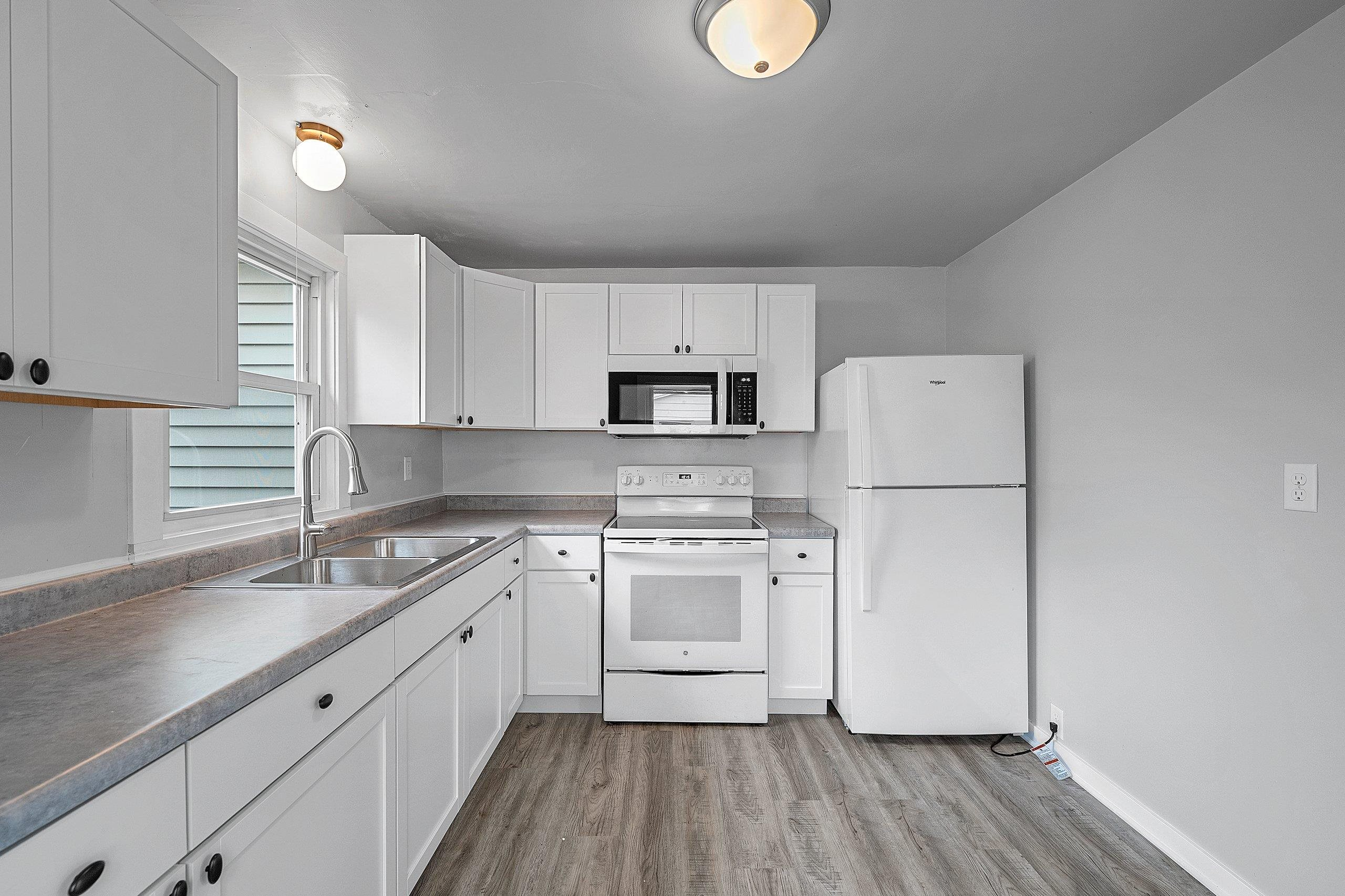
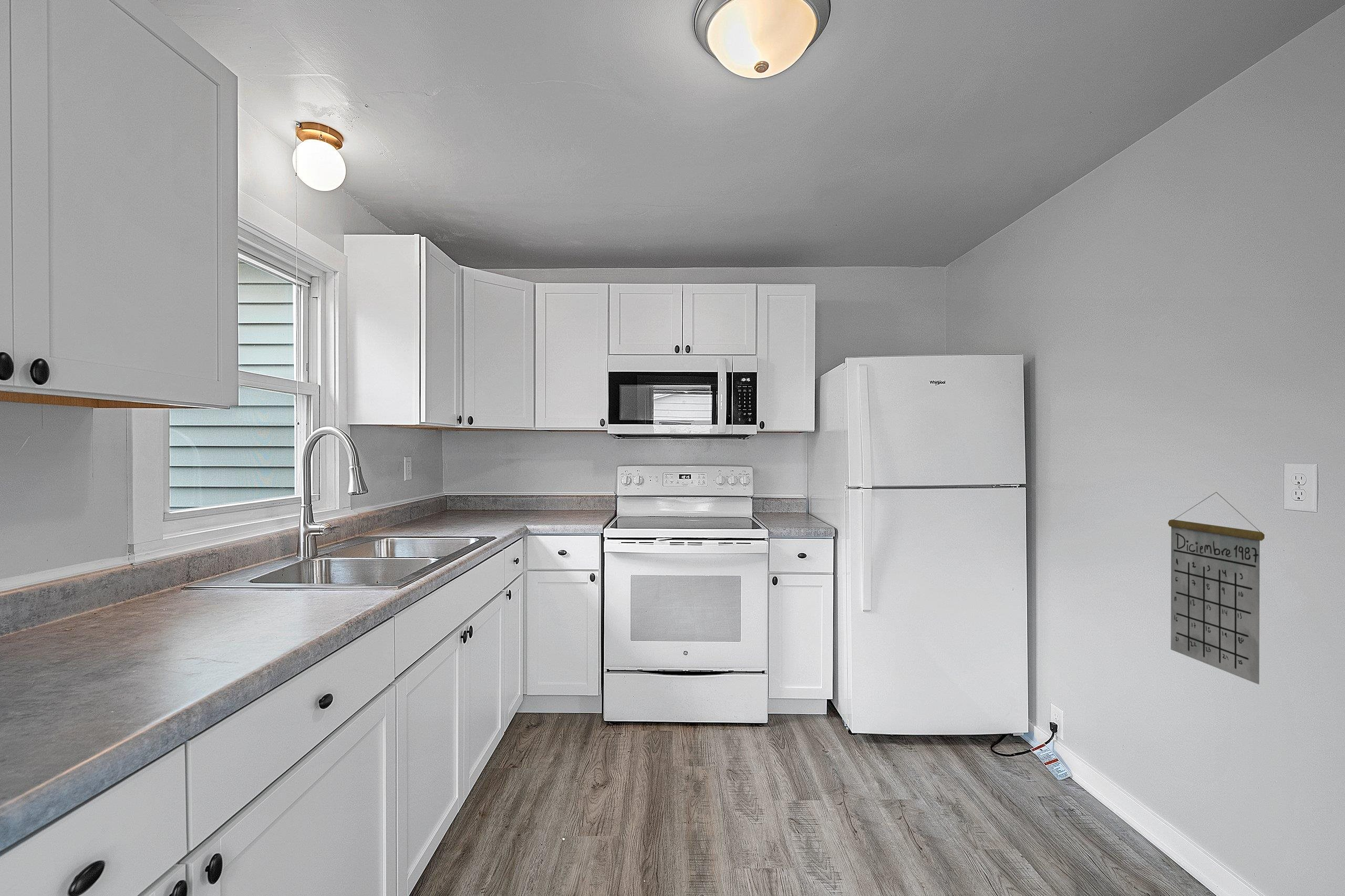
+ calendar [1167,492,1265,685]
